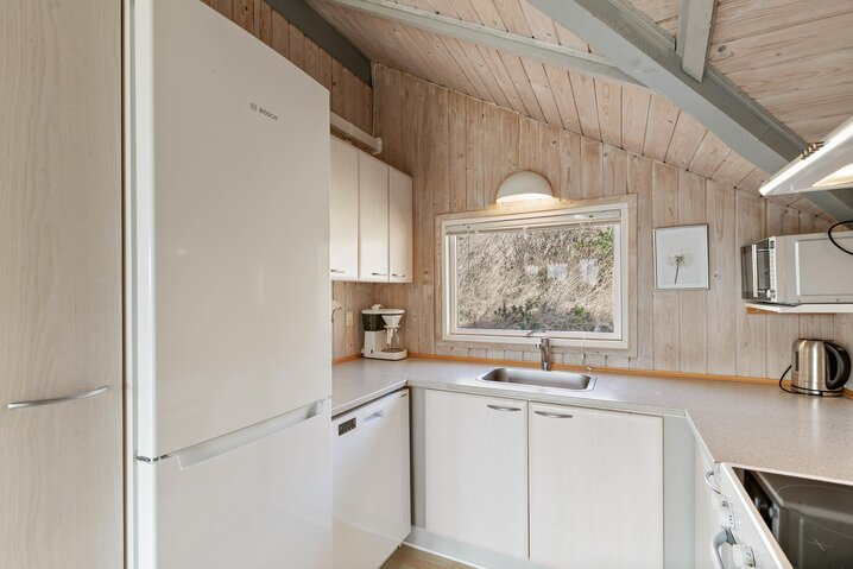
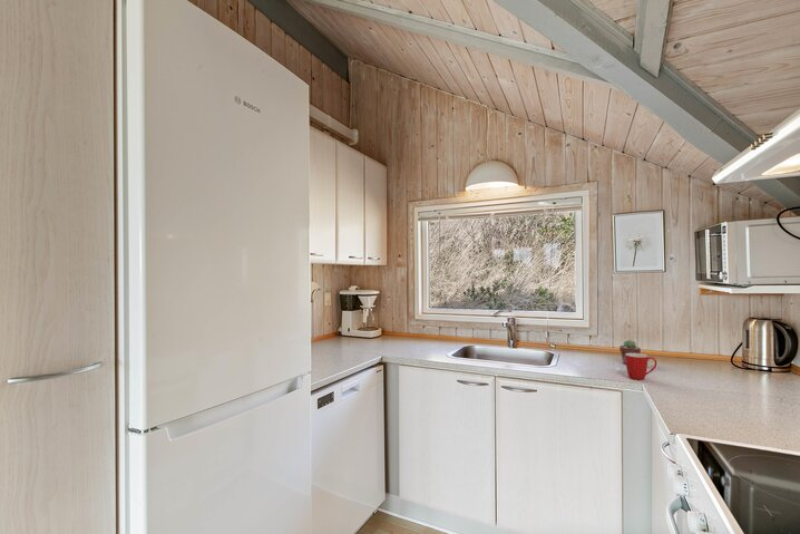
+ potted succulent [618,339,642,366]
+ mug [625,353,657,381]
